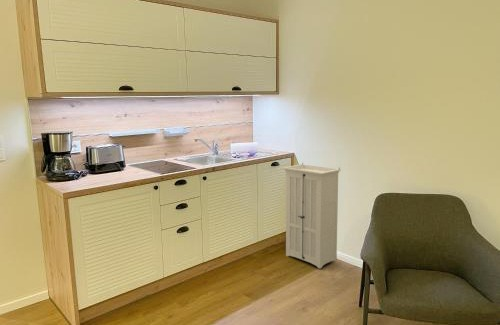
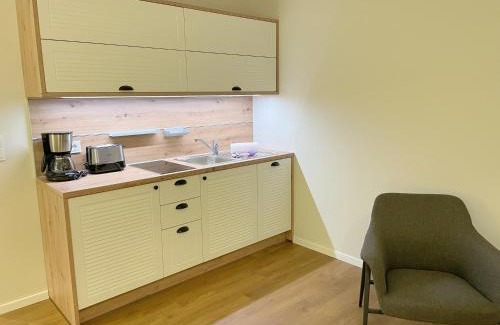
- storage cabinet [281,162,342,269]
